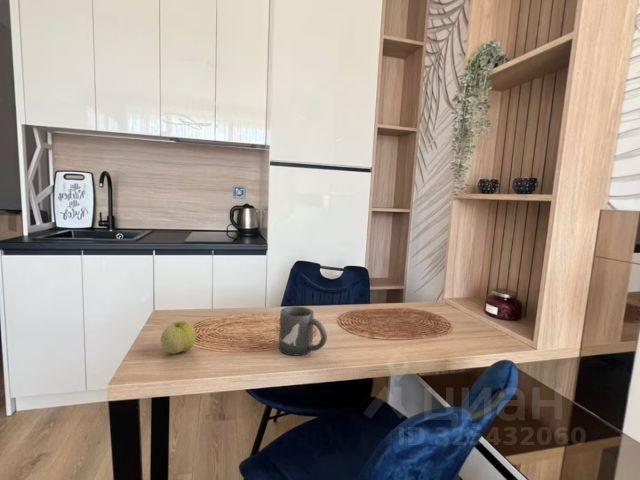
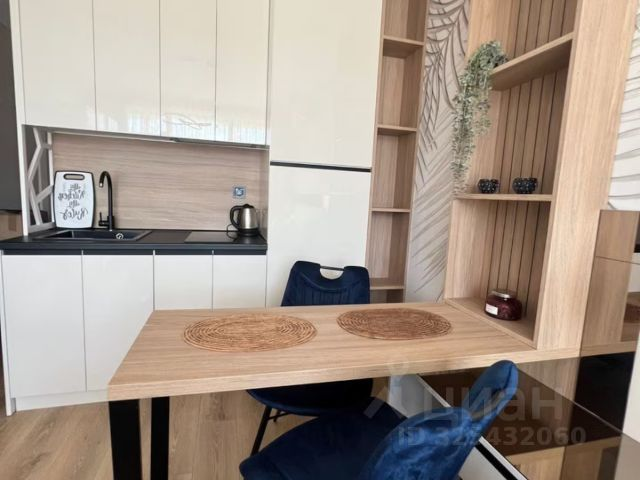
- apple [160,320,197,355]
- mug [278,305,328,357]
